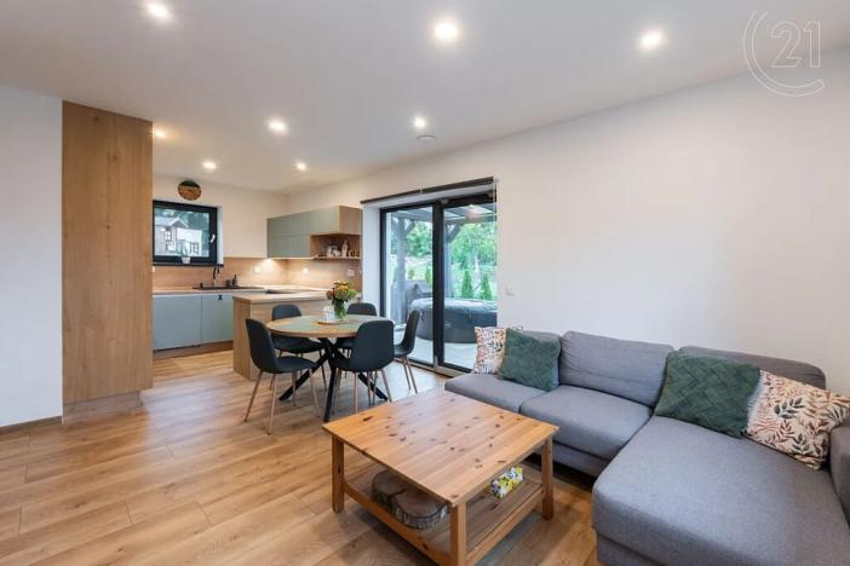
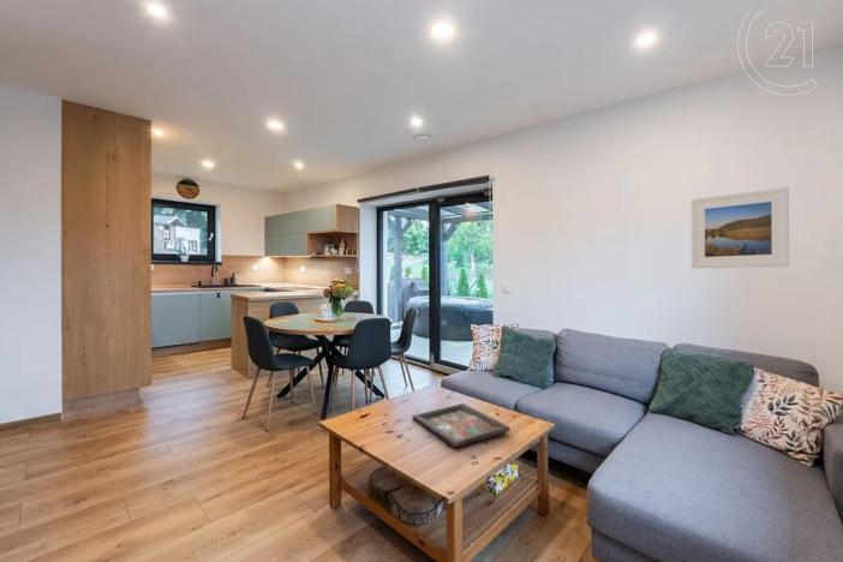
+ decorative tray [411,402,512,449]
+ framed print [689,186,790,269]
